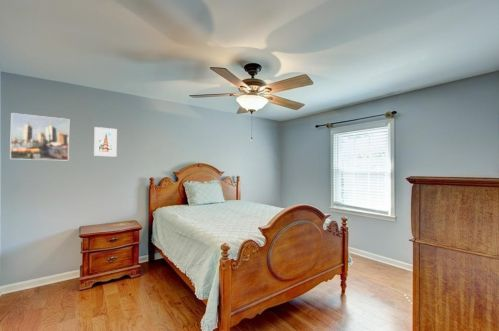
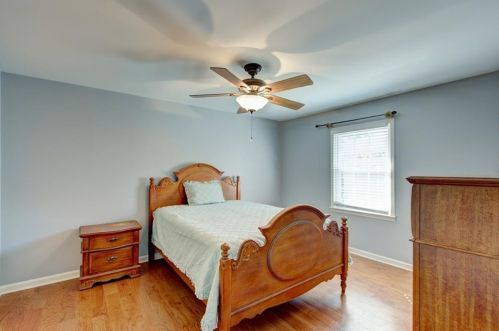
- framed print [9,112,70,161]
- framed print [93,126,118,158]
